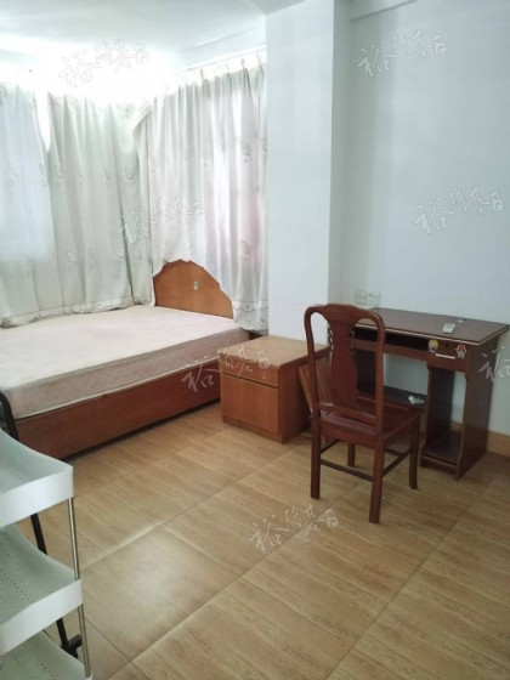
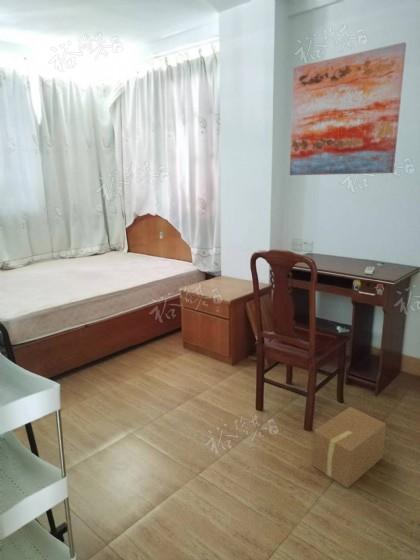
+ cardboard box [311,406,387,489]
+ wall art [289,41,407,176]
